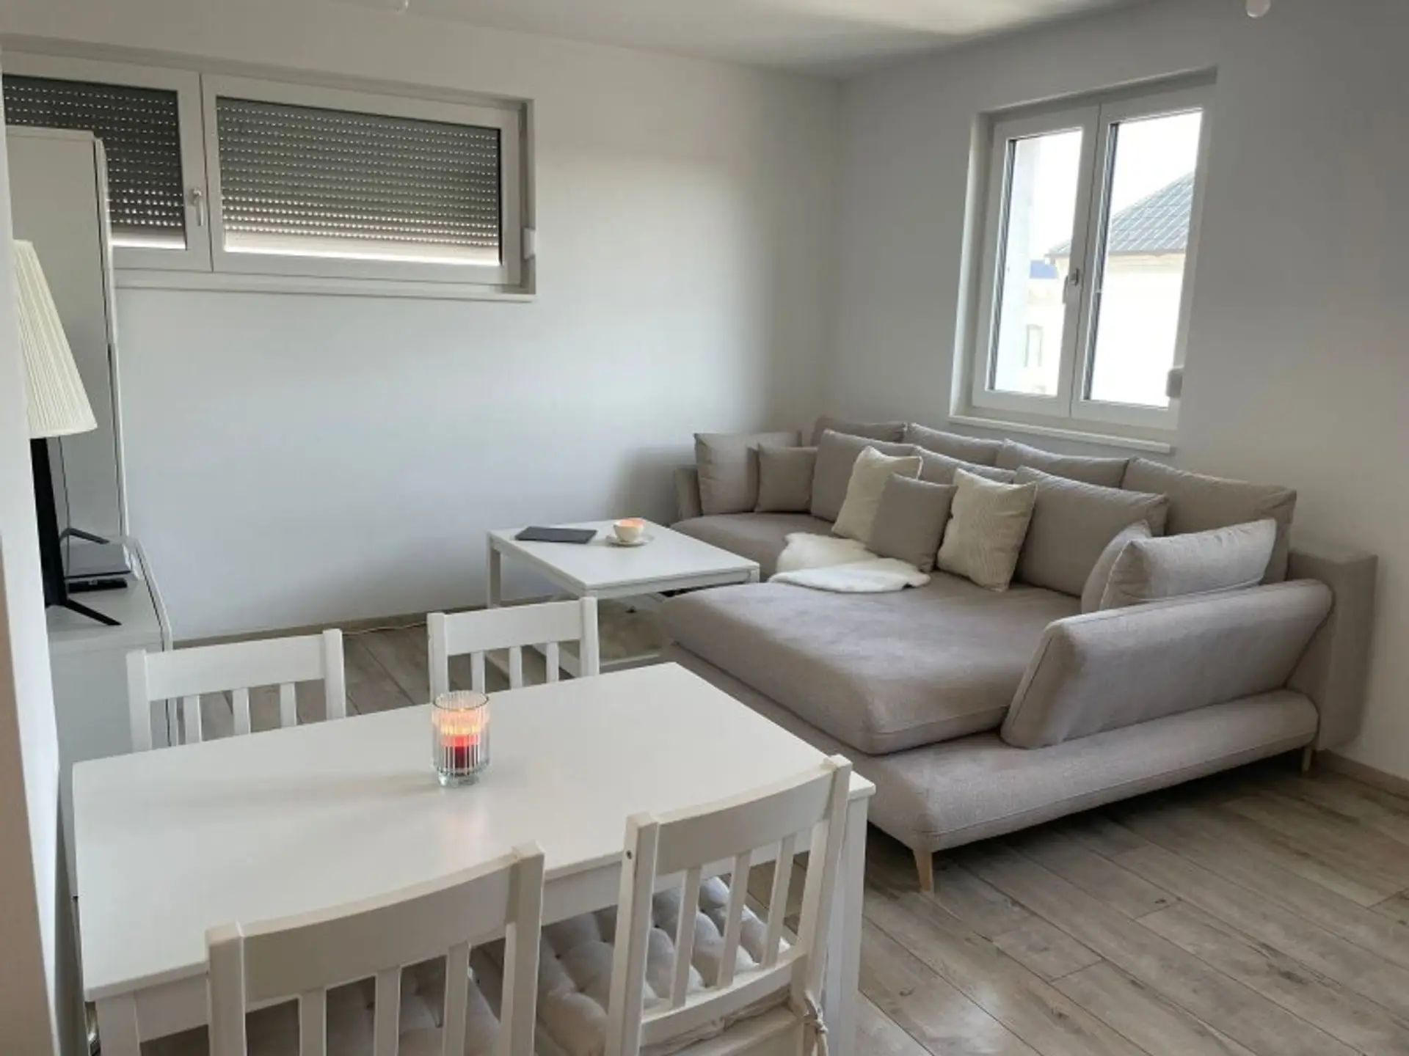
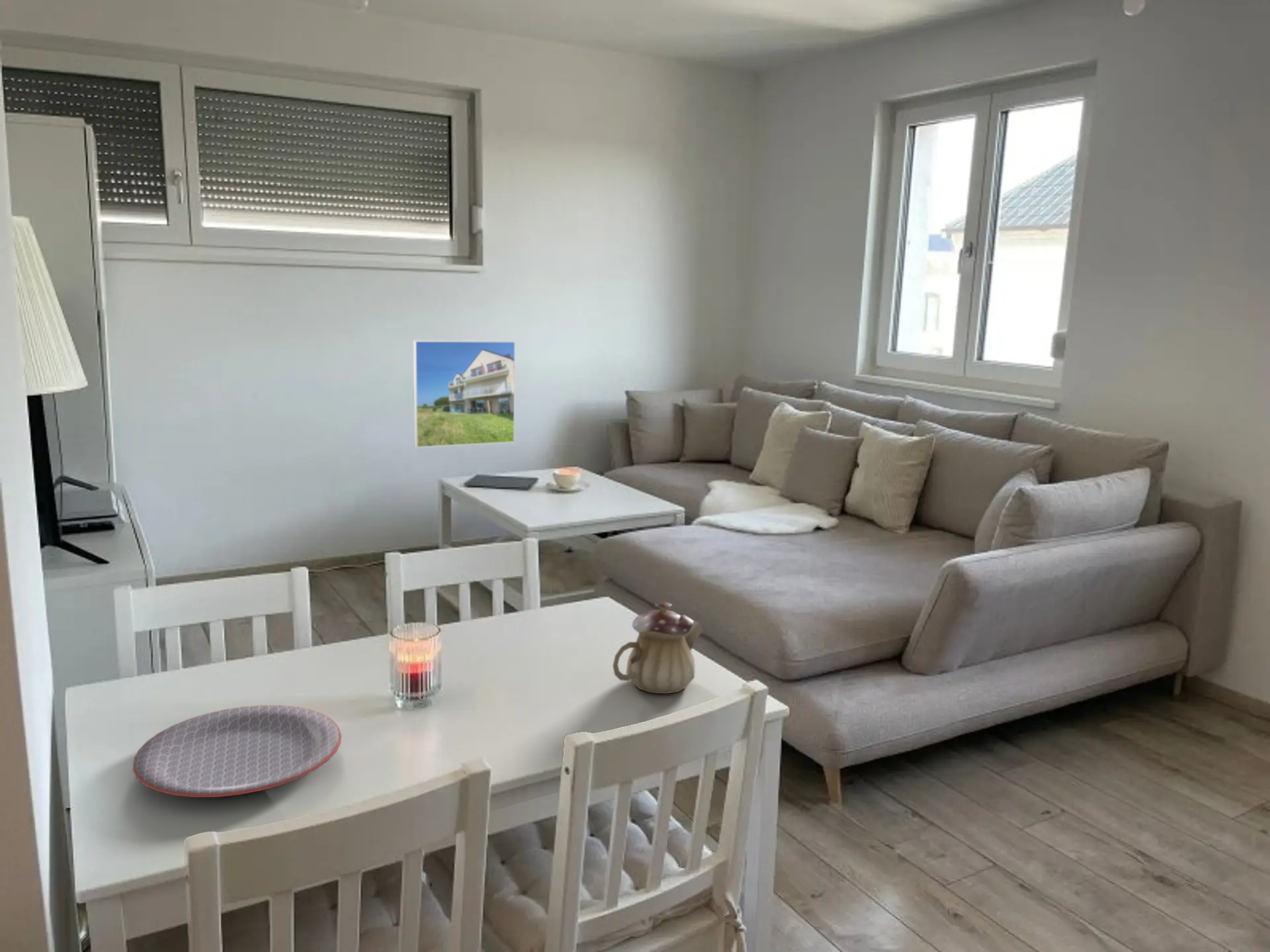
+ plate [132,705,342,798]
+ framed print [413,340,516,448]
+ teapot [612,600,704,694]
